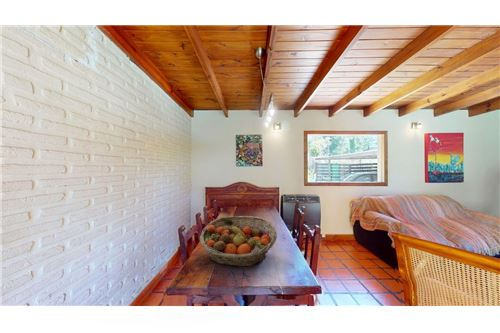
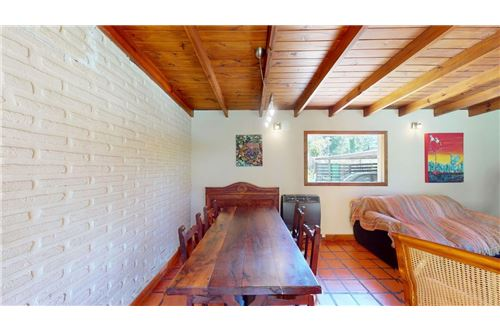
- fruit basket [199,215,278,267]
